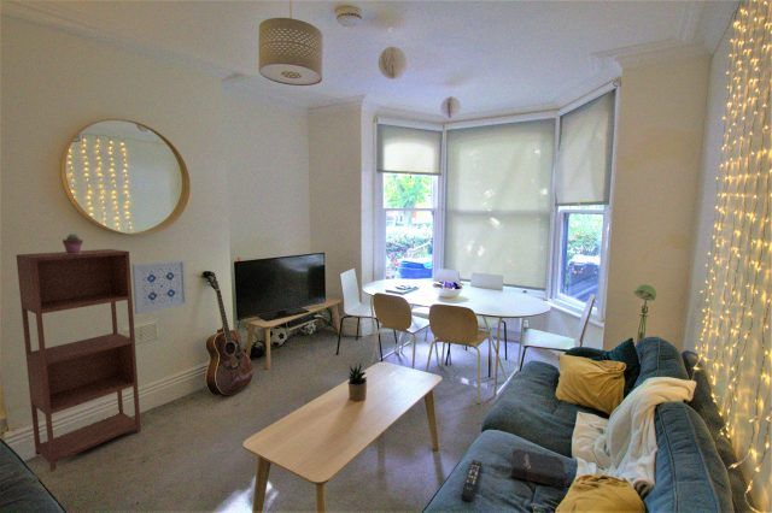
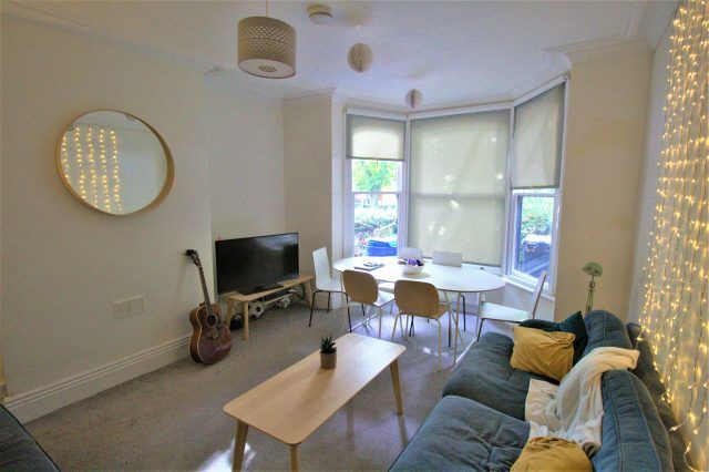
- remote control [460,459,482,502]
- wall art [131,259,188,316]
- hardback book [510,447,568,489]
- potted succulent [62,232,84,254]
- shelving unit [16,248,142,472]
